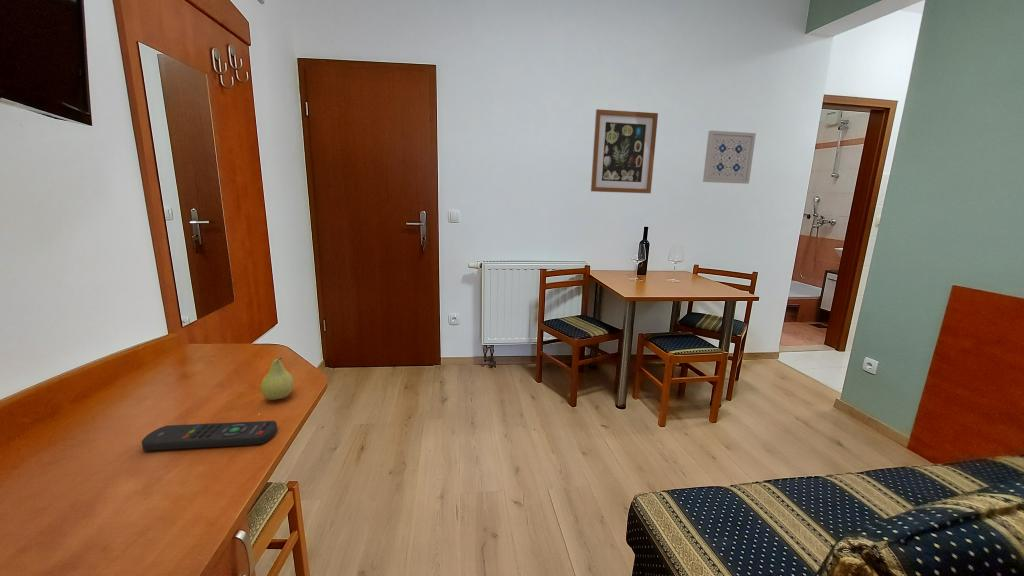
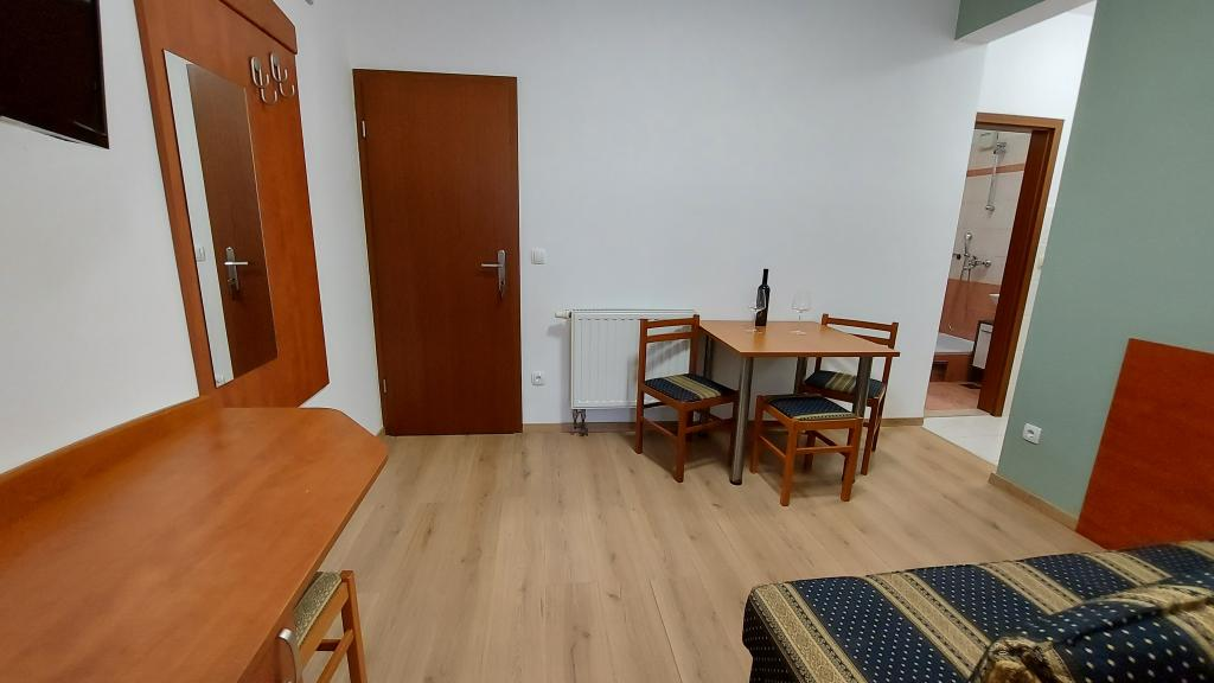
- wall art [702,130,757,185]
- remote control [141,420,278,451]
- fruit [260,355,294,401]
- wall art [590,108,659,195]
